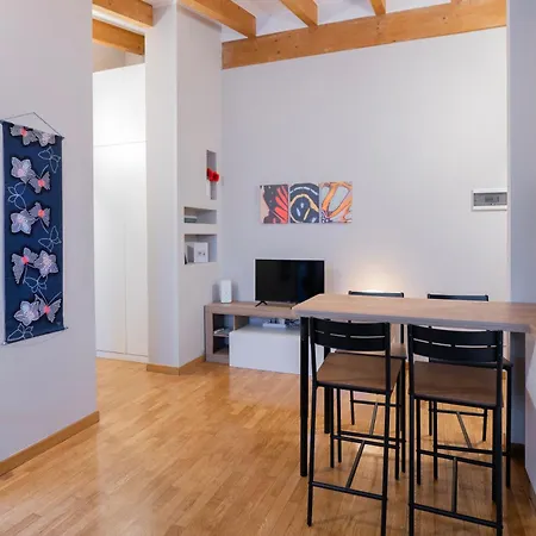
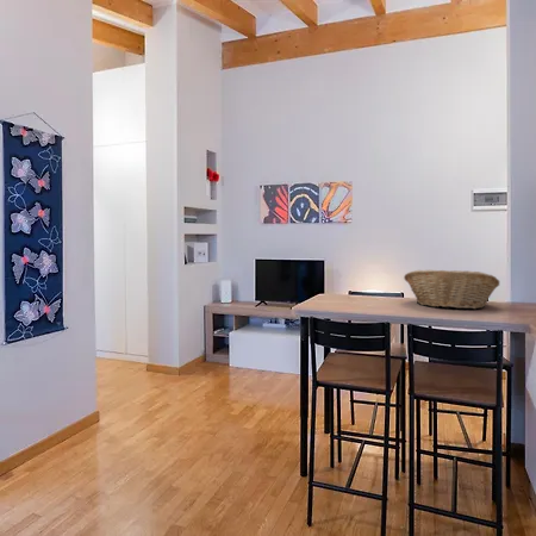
+ fruit basket [403,269,500,310]
